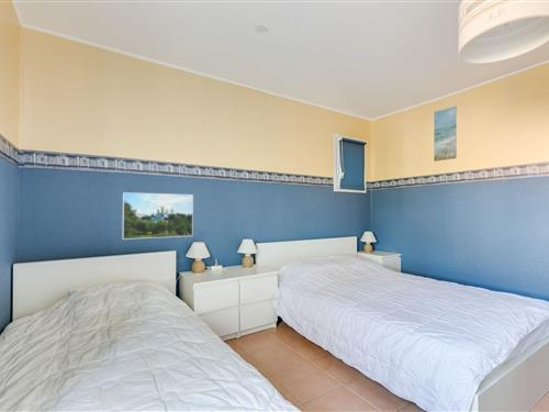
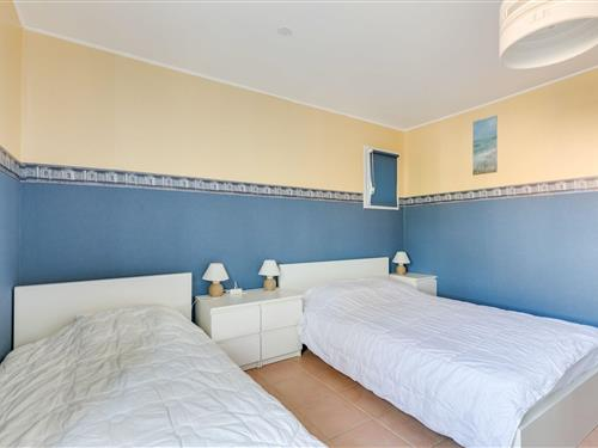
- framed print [122,191,194,241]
